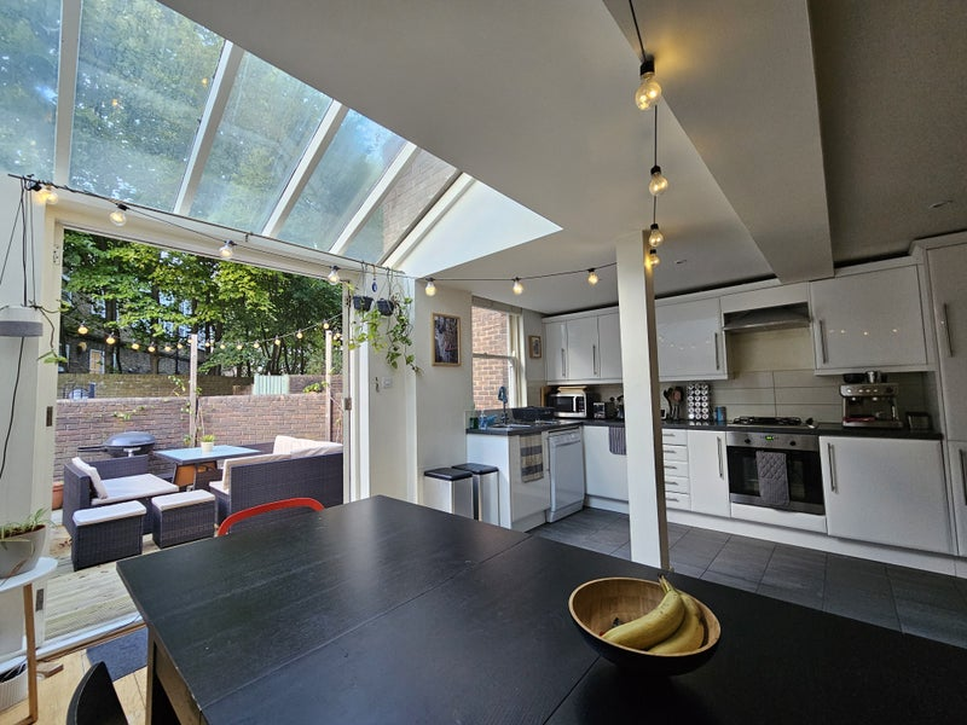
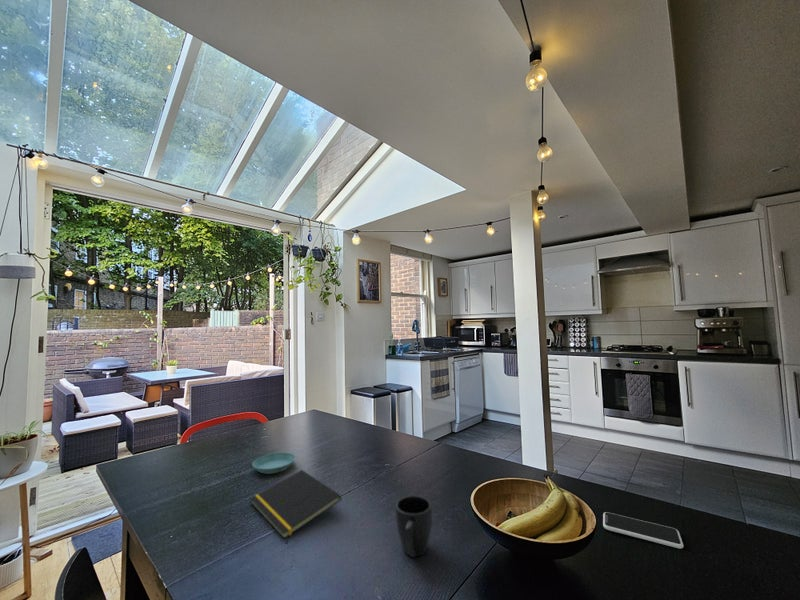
+ notepad [249,469,342,540]
+ mug [395,495,433,558]
+ smartphone [602,511,684,550]
+ saucer [251,452,297,475]
